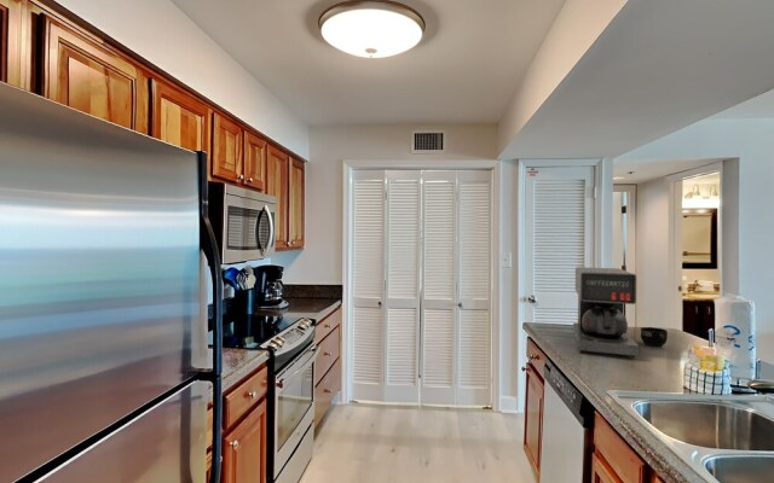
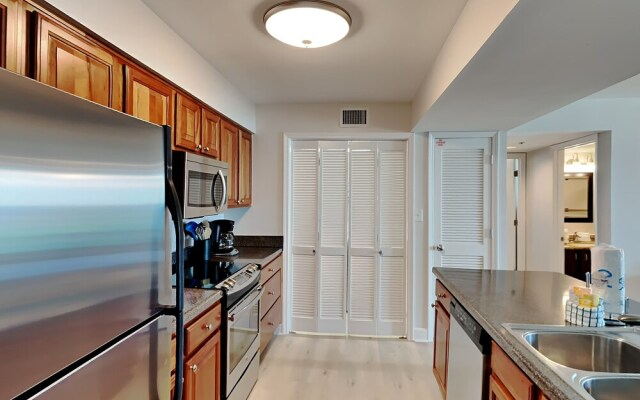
- coffee maker [572,266,640,359]
- mug [640,326,669,348]
